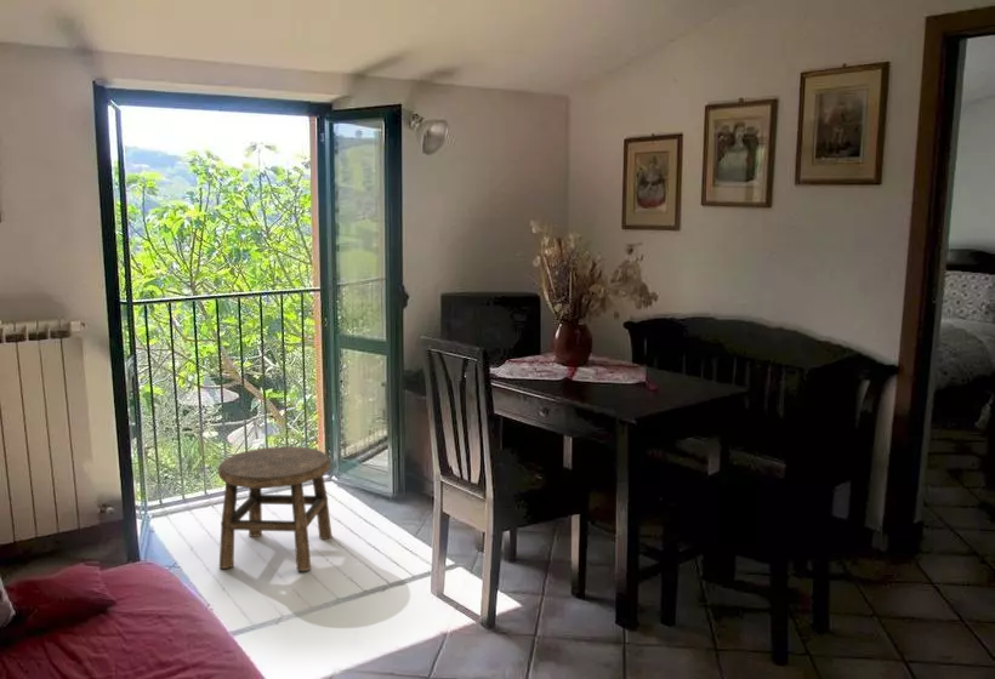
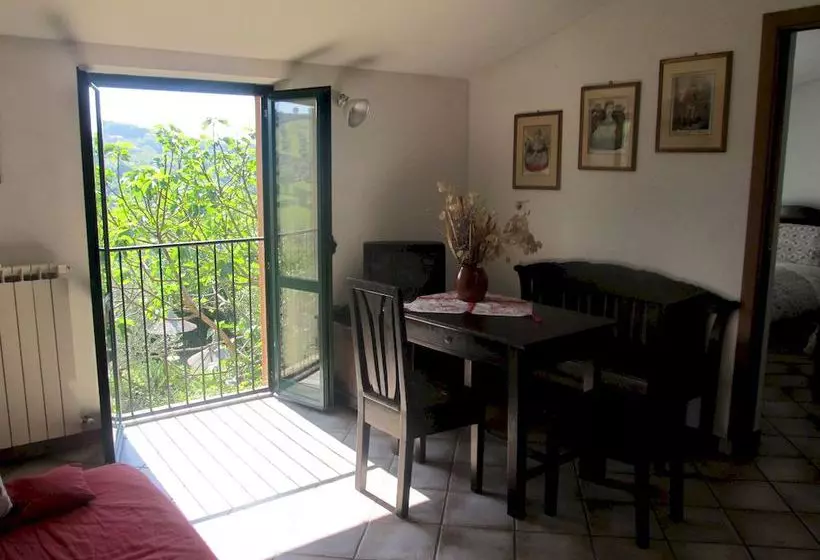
- stool [217,445,334,572]
